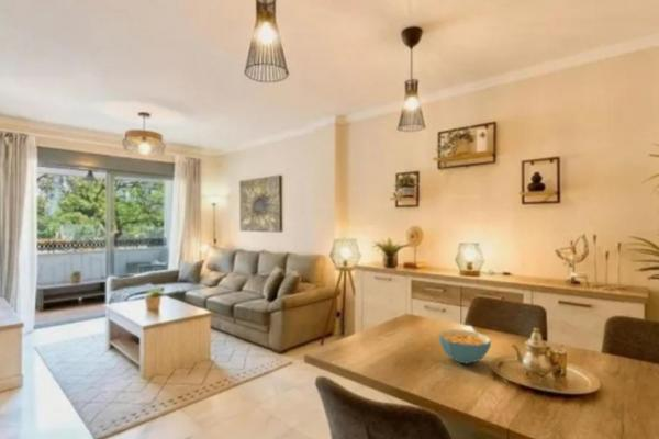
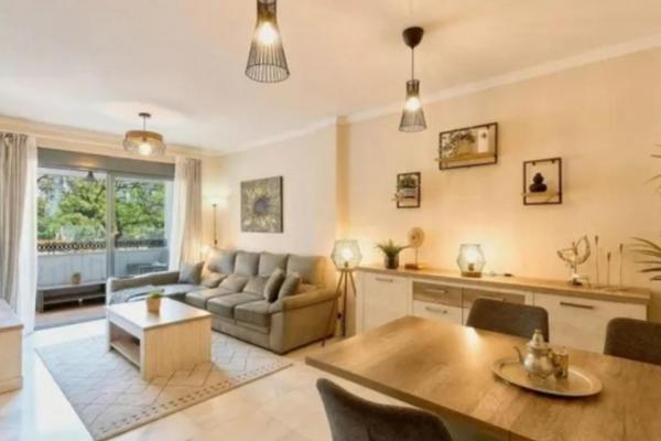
- cereal bowl [437,328,492,365]
